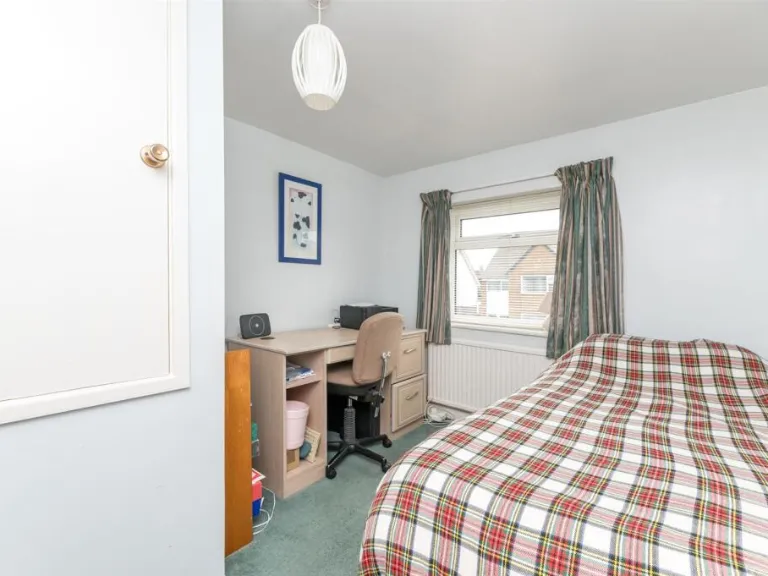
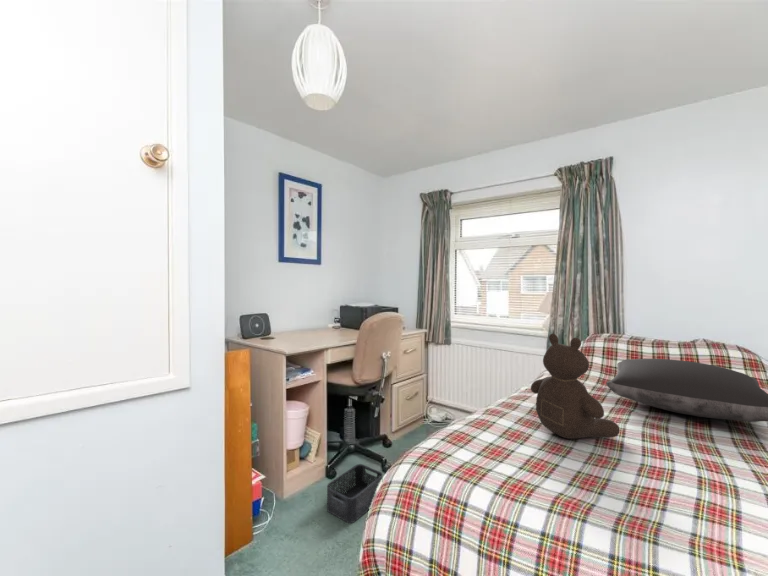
+ pillow [605,358,768,423]
+ teddy bear [530,333,621,440]
+ storage bin [326,463,383,524]
